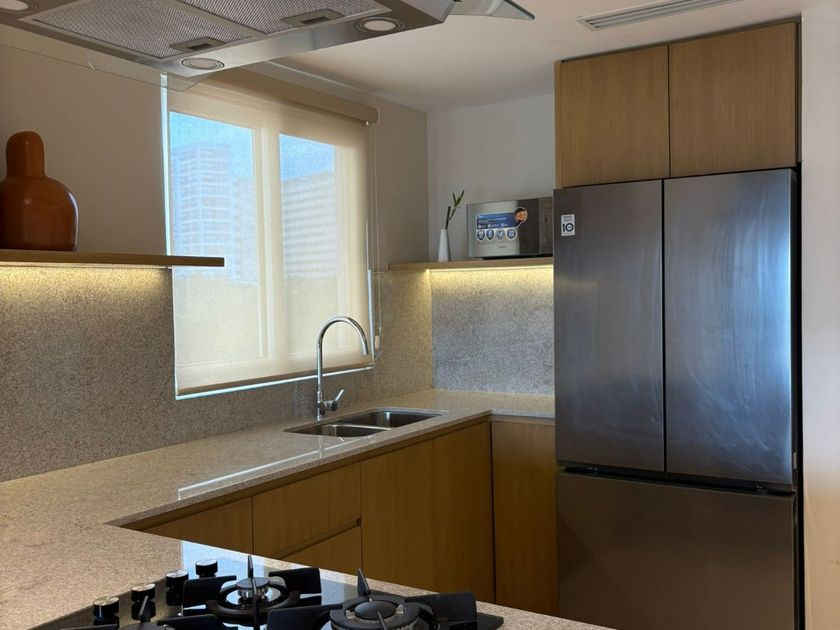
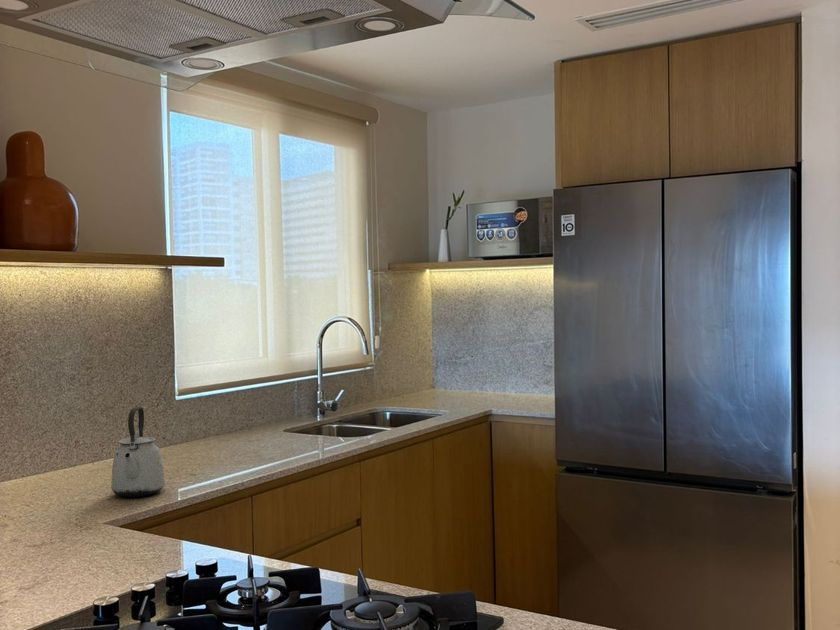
+ kettle [110,406,166,498]
